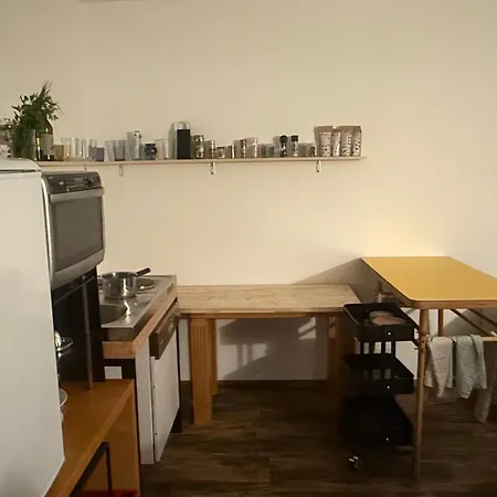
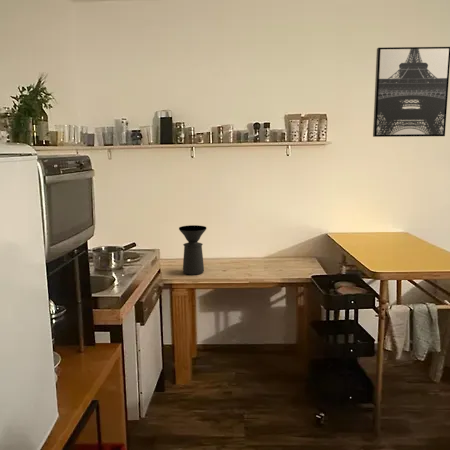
+ coffee maker [178,224,208,276]
+ wall art [372,46,450,138]
